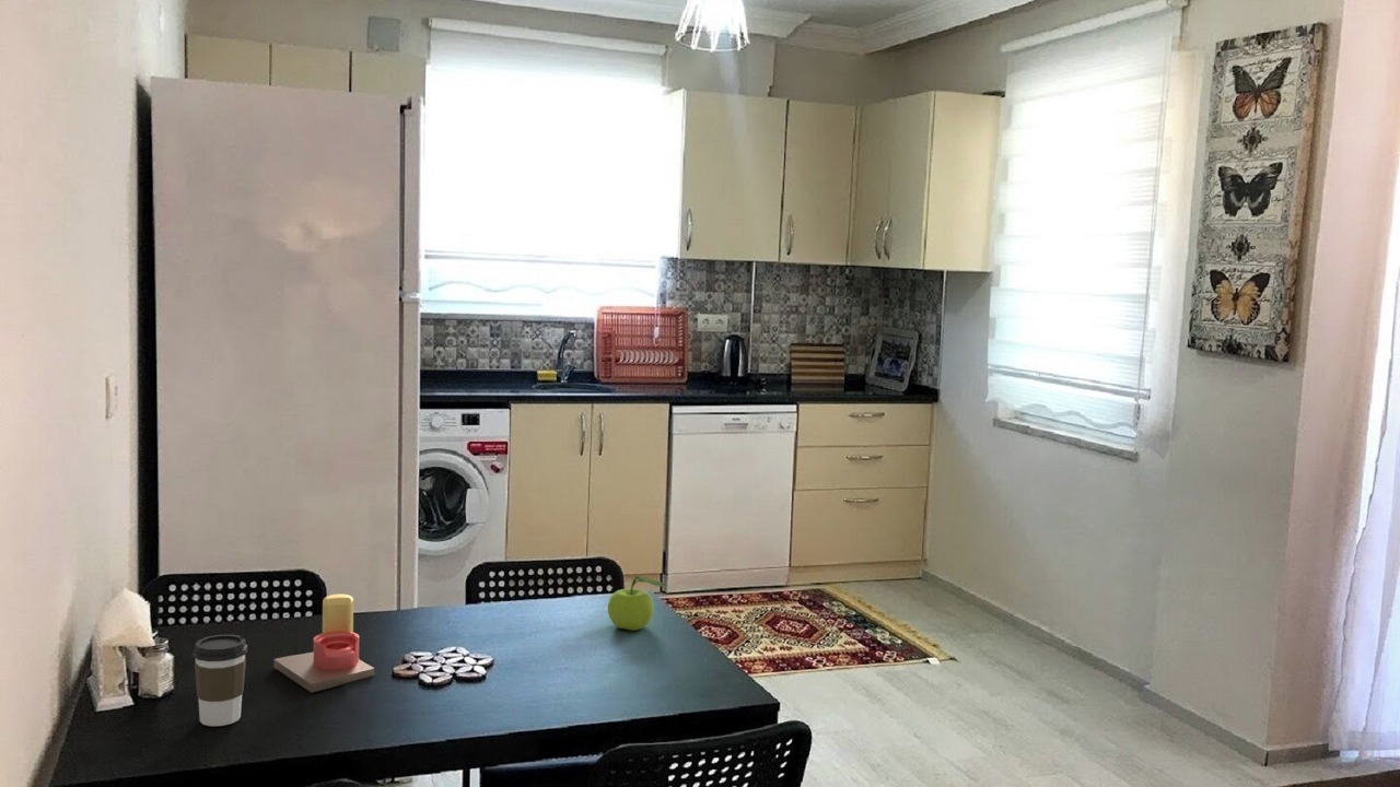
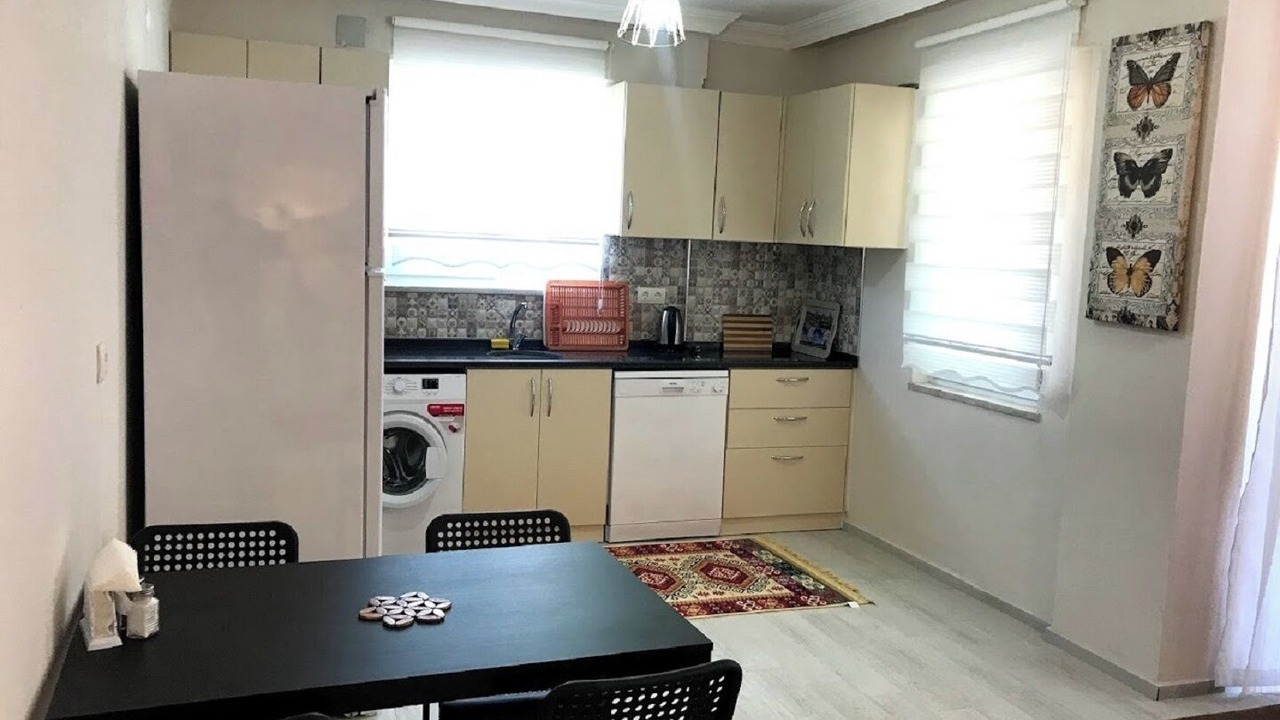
- candle [272,594,375,694]
- fruit [607,575,668,632]
- coffee cup [191,634,248,727]
